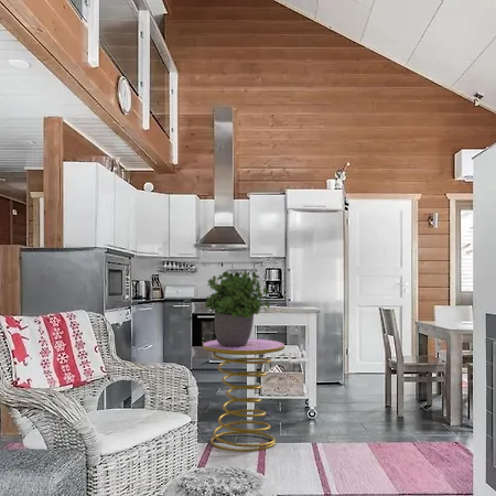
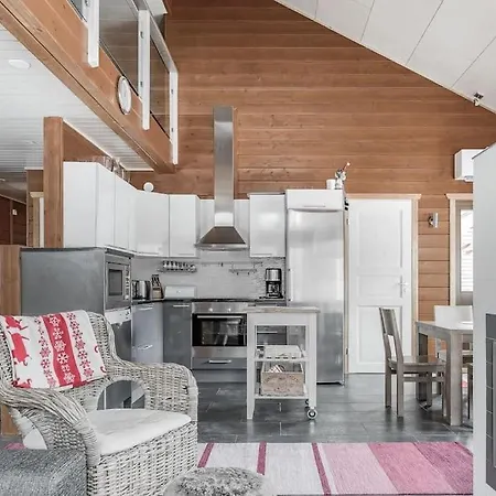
- side table [202,337,285,452]
- potted plant [204,269,271,346]
